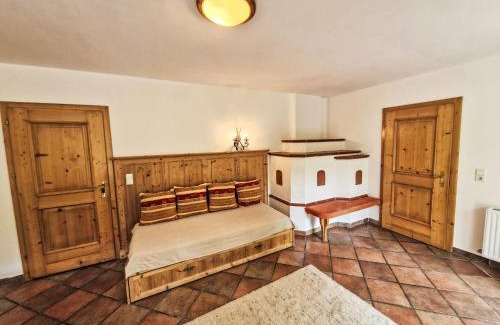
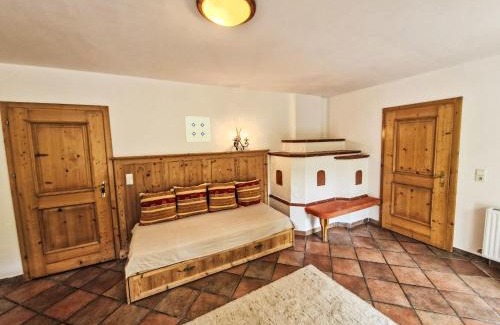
+ wall art [184,115,211,142]
